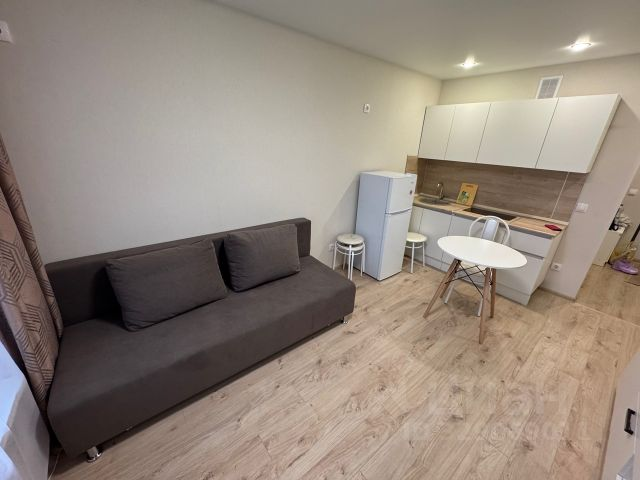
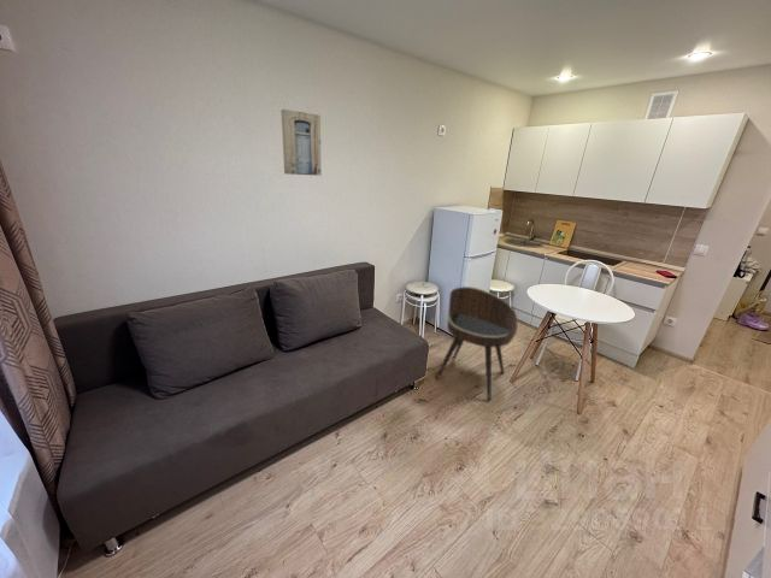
+ wall art [279,108,323,177]
+ dining chair [434,285,518,402]
